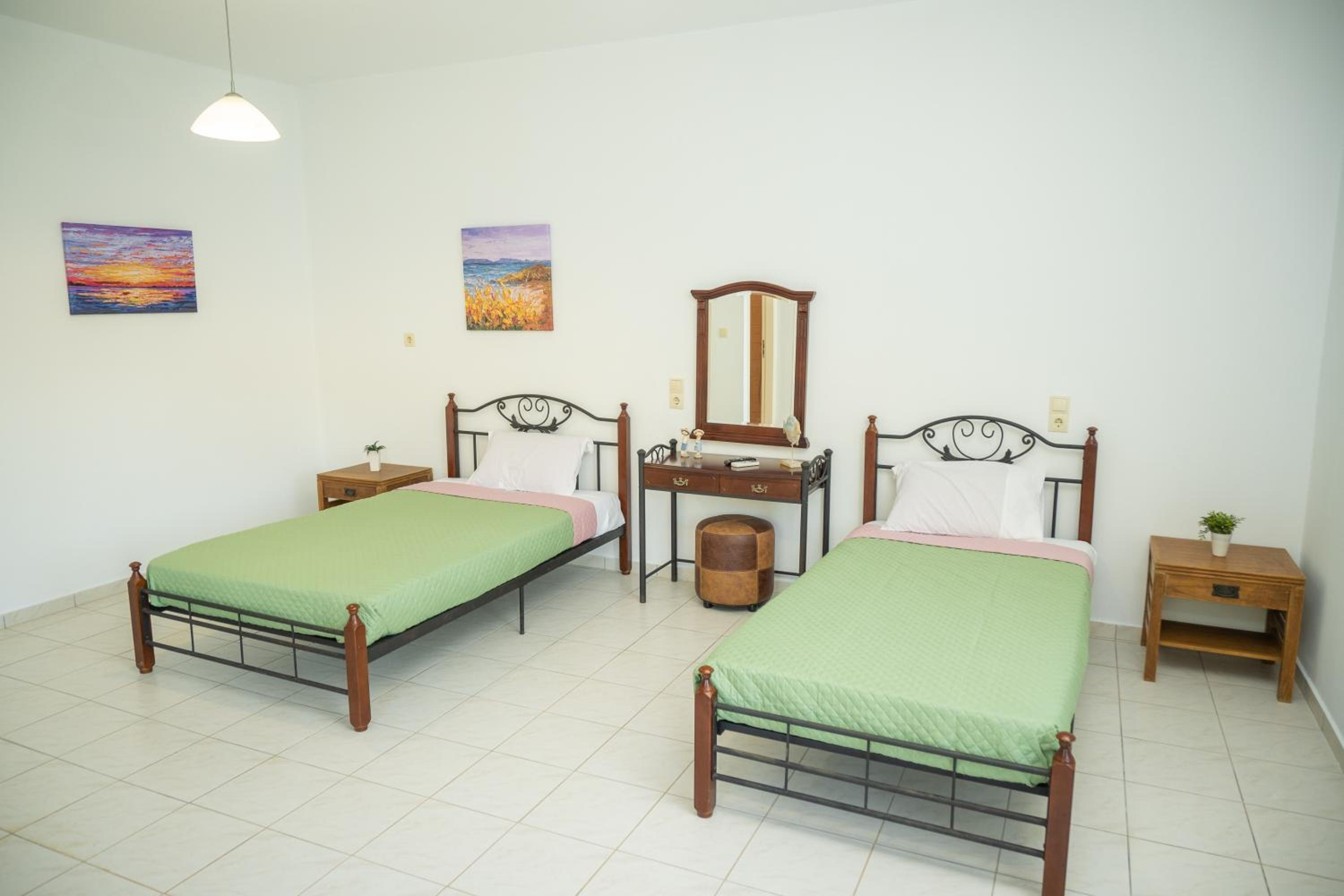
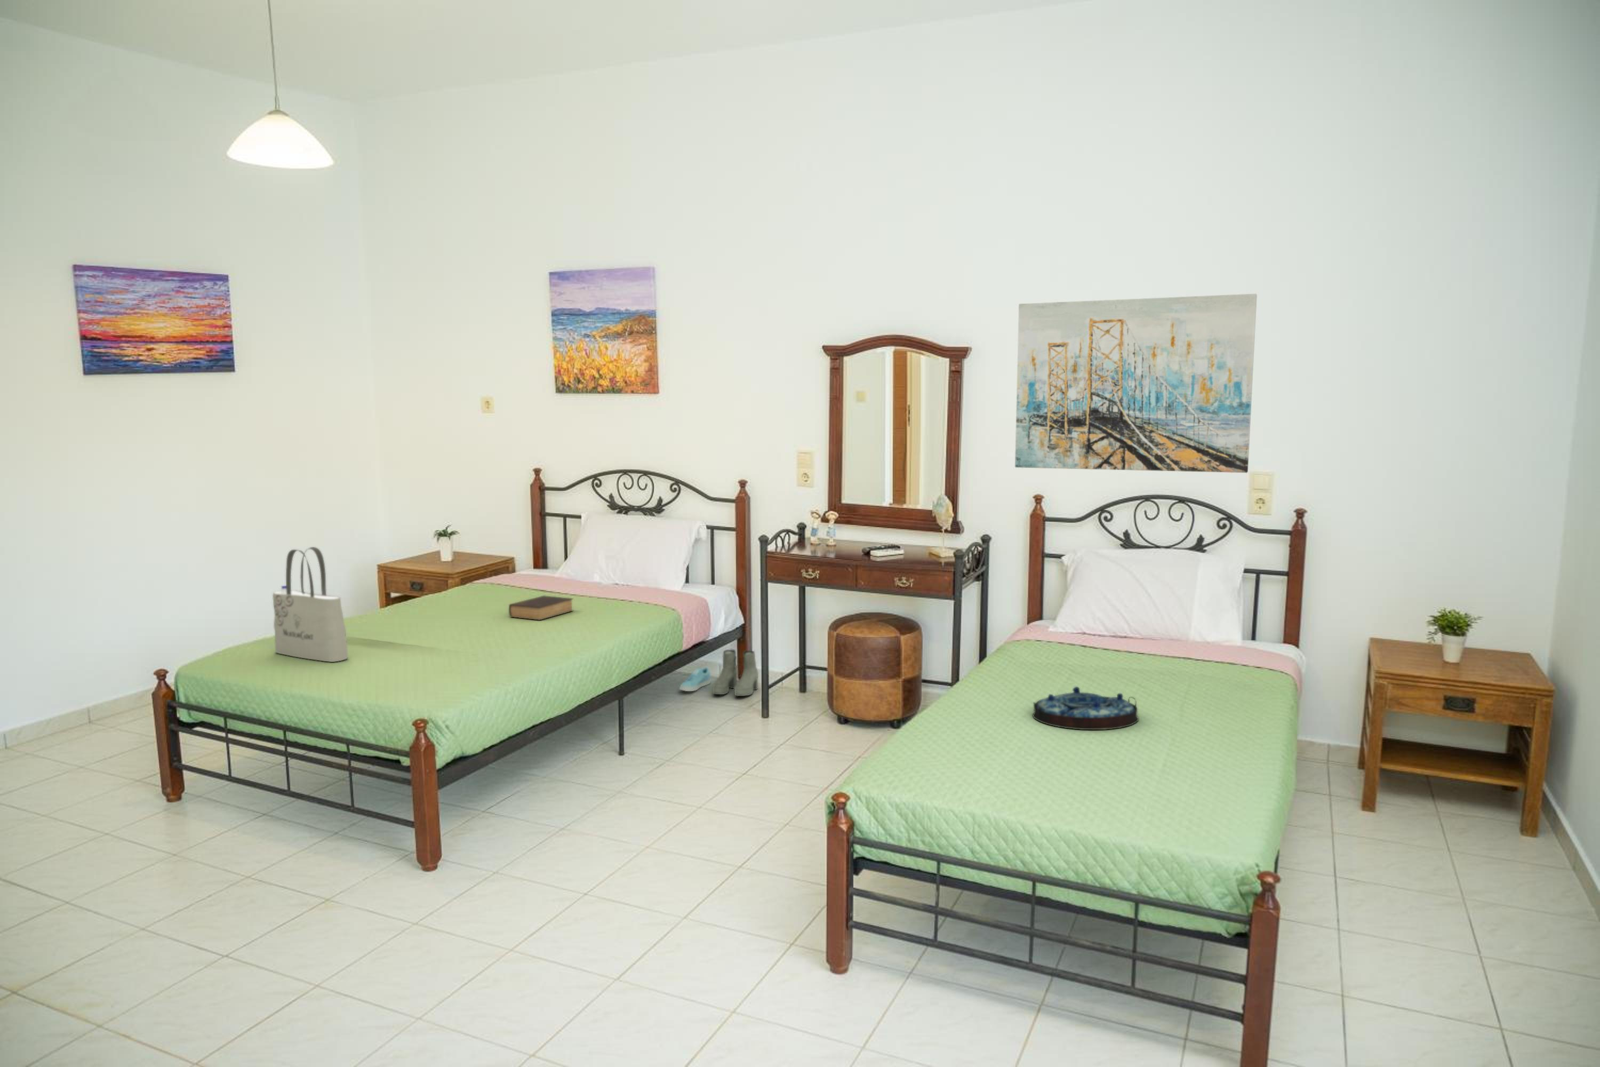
+ wall art [1014,293,1257,473]
+ tote bag [271,547,349,662]
+ book [508,595,574,620]
+ serving tray [1032,686,1139,730]
+ sneaker [679,667,711,692]
+ boots [712,649,760,697]
